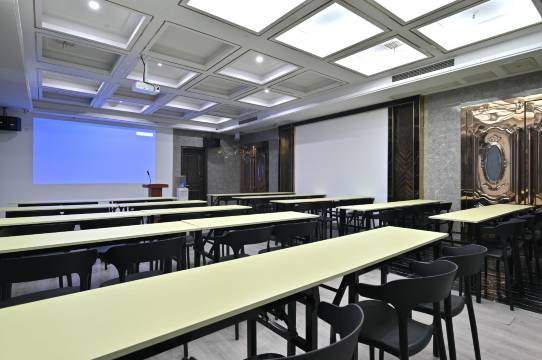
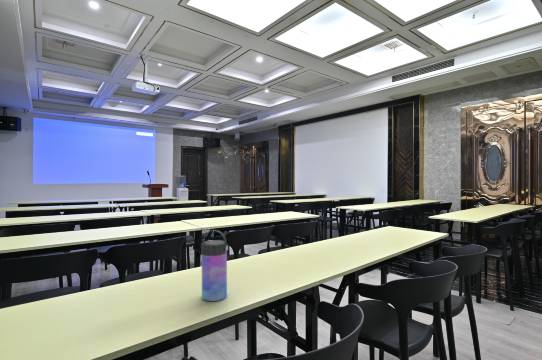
+ water bottle [200,229,229,302]
